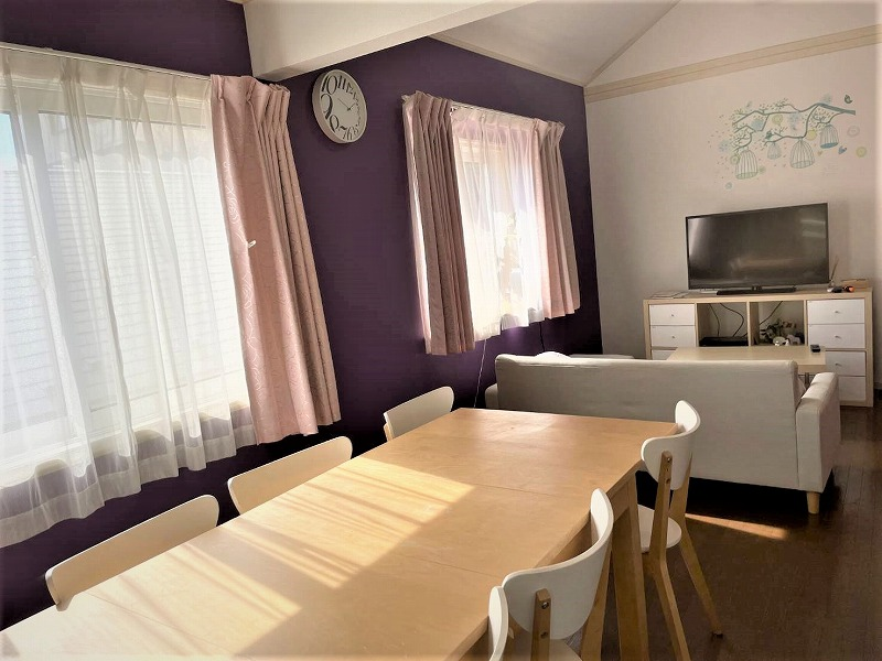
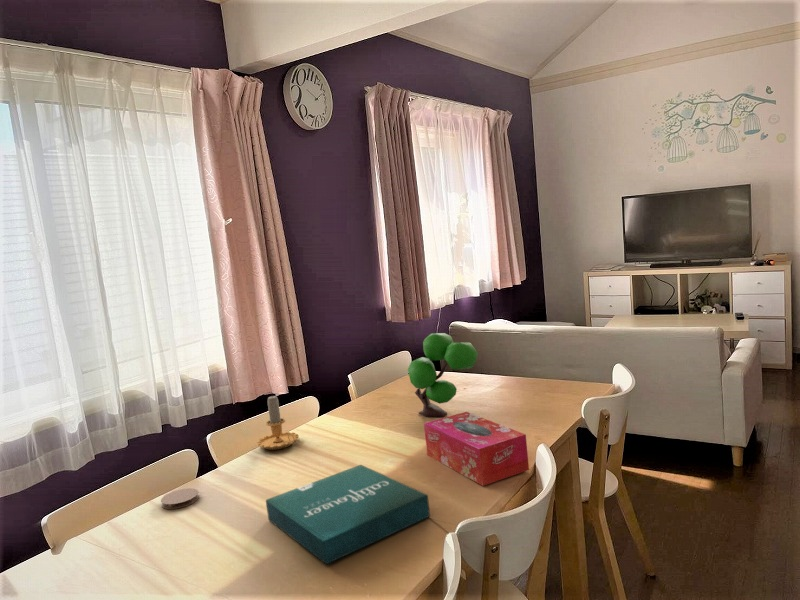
+ tissue box [423,411,530,487]
+ candle [256,395,300,451]
+ pizza box [265,464,431,565]
+ coaster [160,487,200,510]
+ plant [407,332,479,418]
